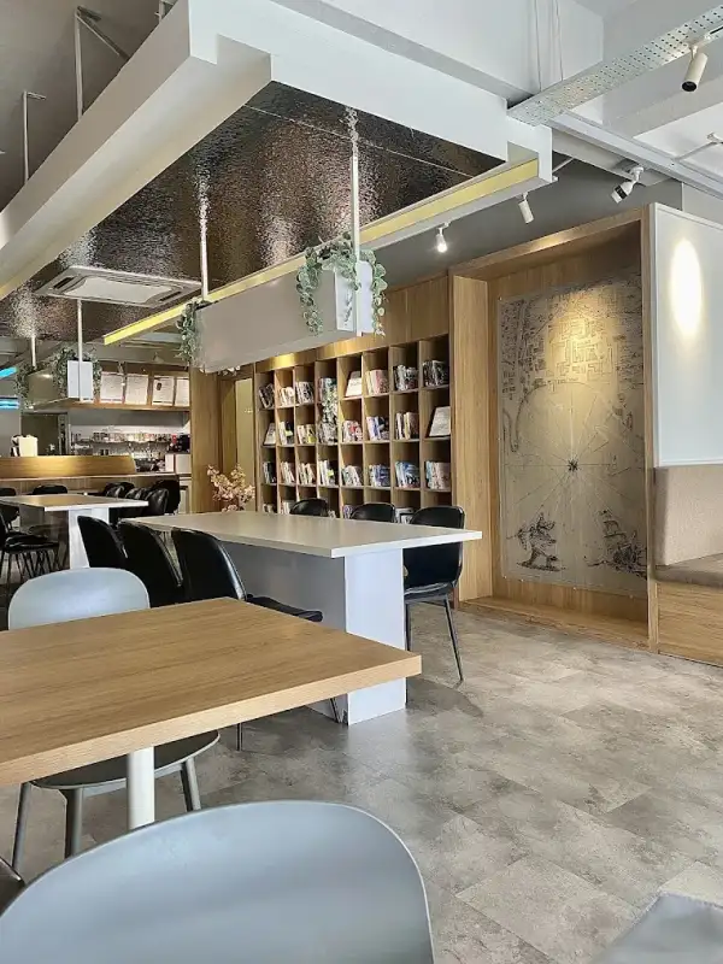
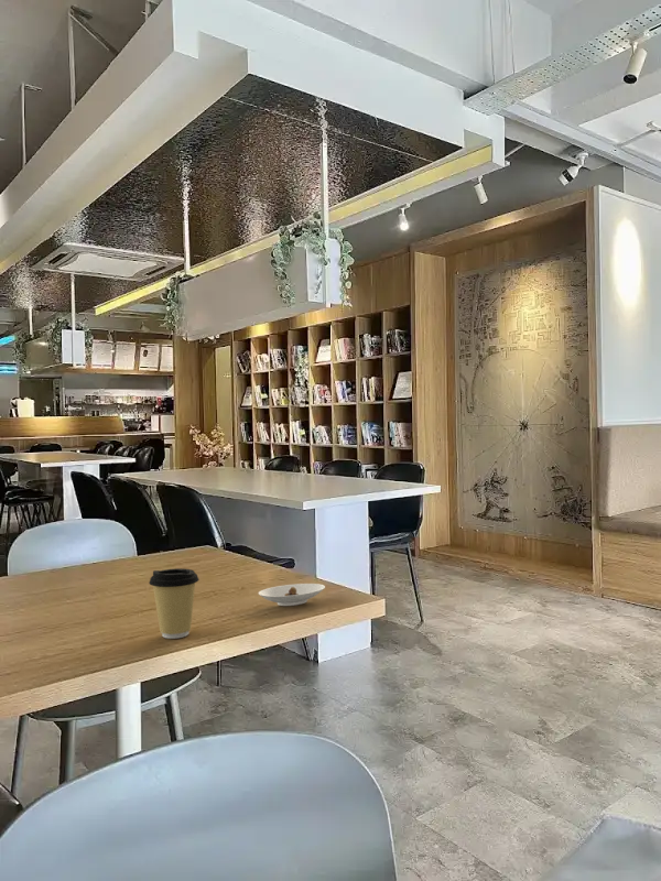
+ saucer [258,583,326,607]
+ coffee cup [148,567,199,640]
